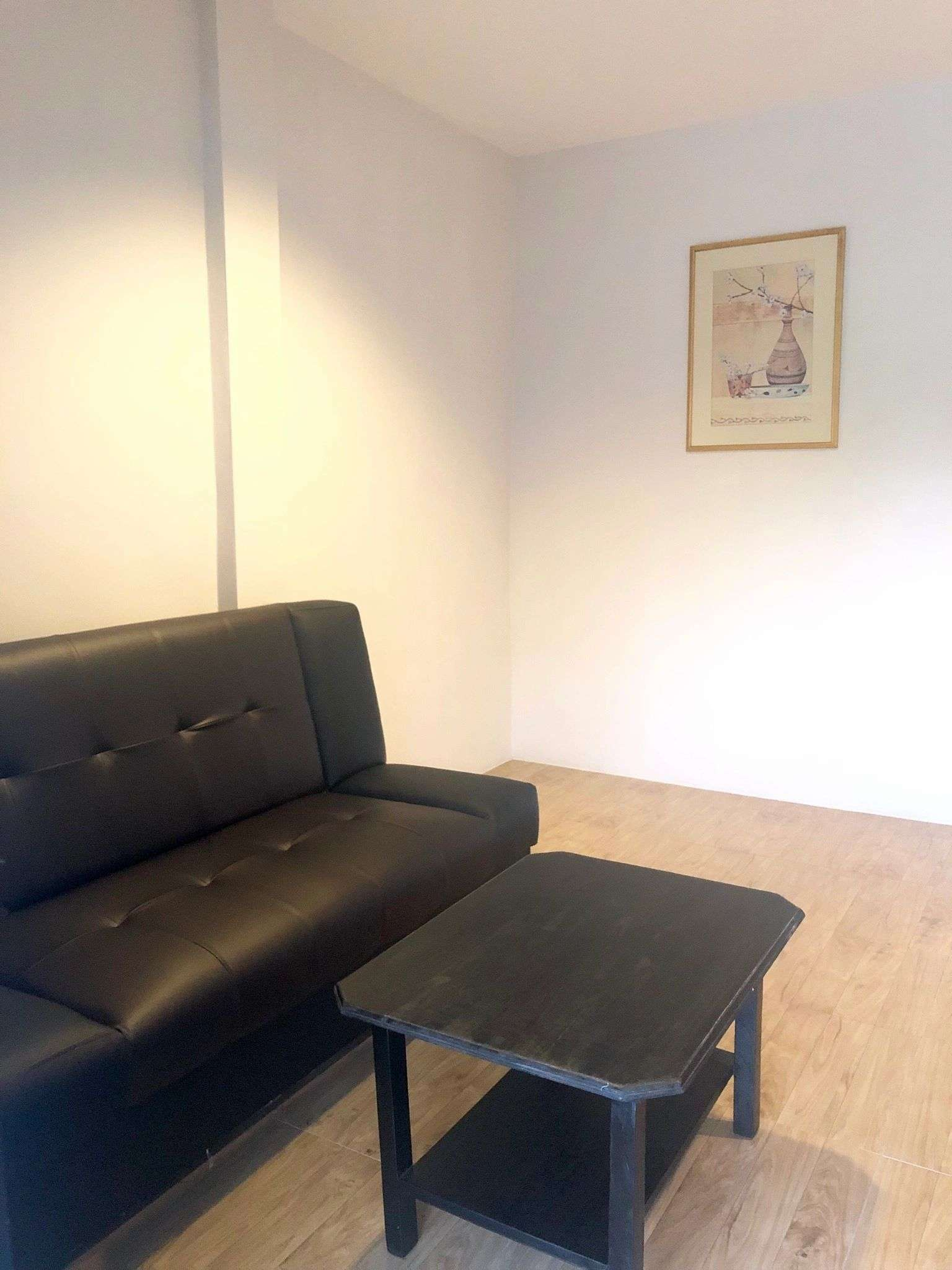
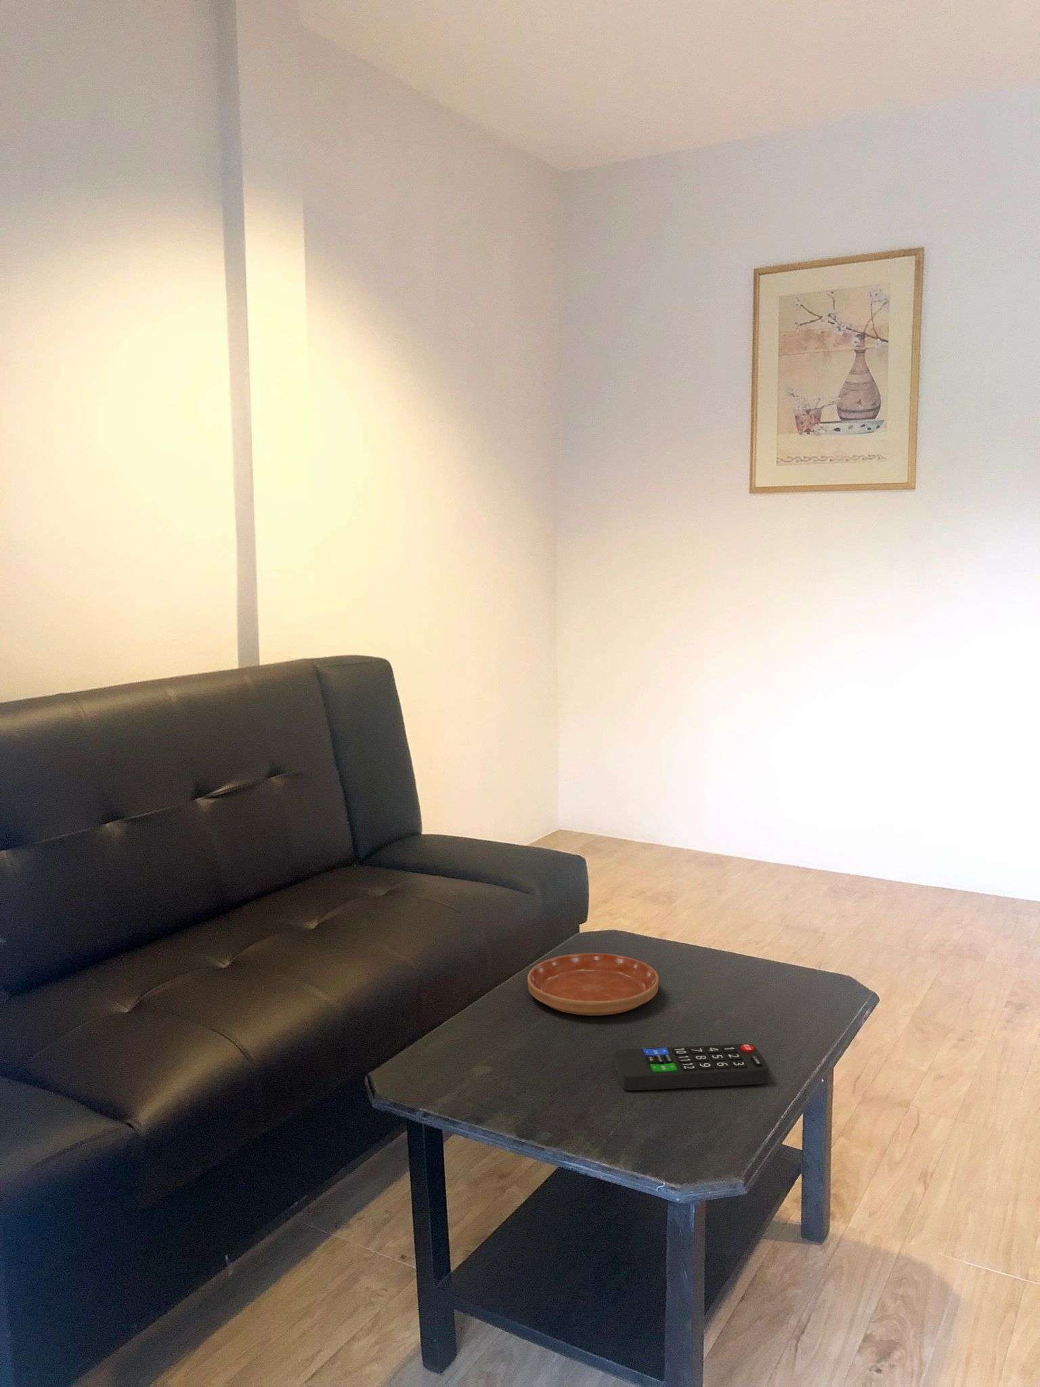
+ saucer [527,952,660,1016]
+ remote control [614,1044,770,1091]
